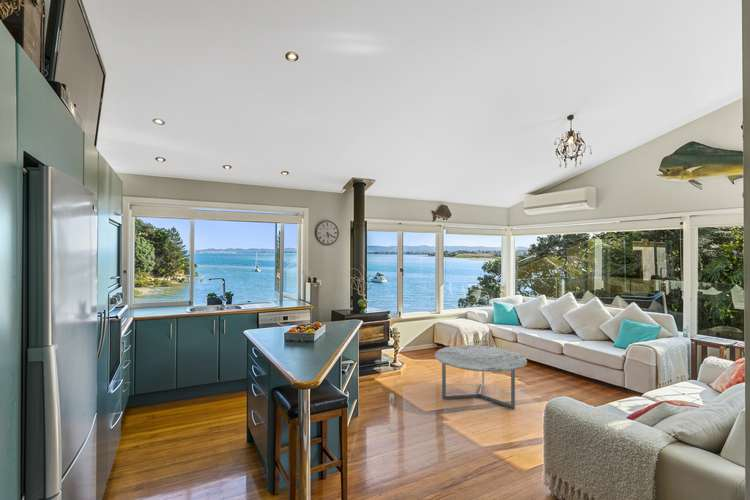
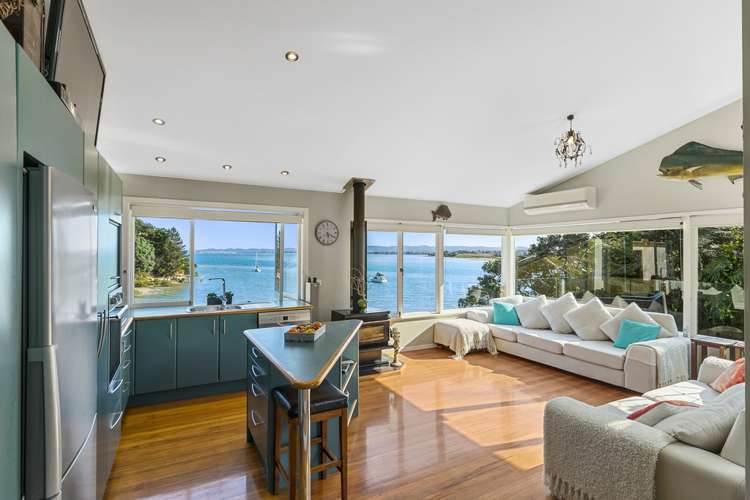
- coffee table [434,344,528,410]
